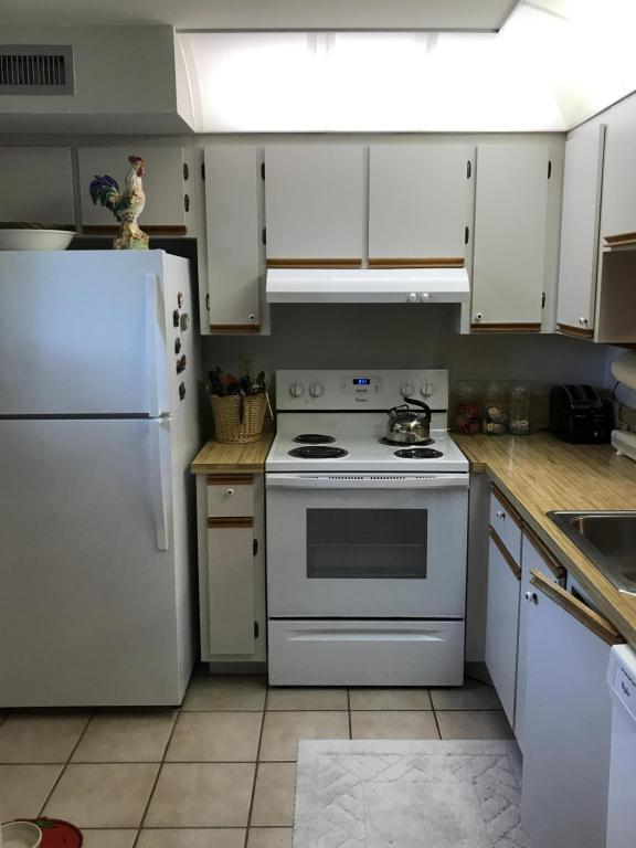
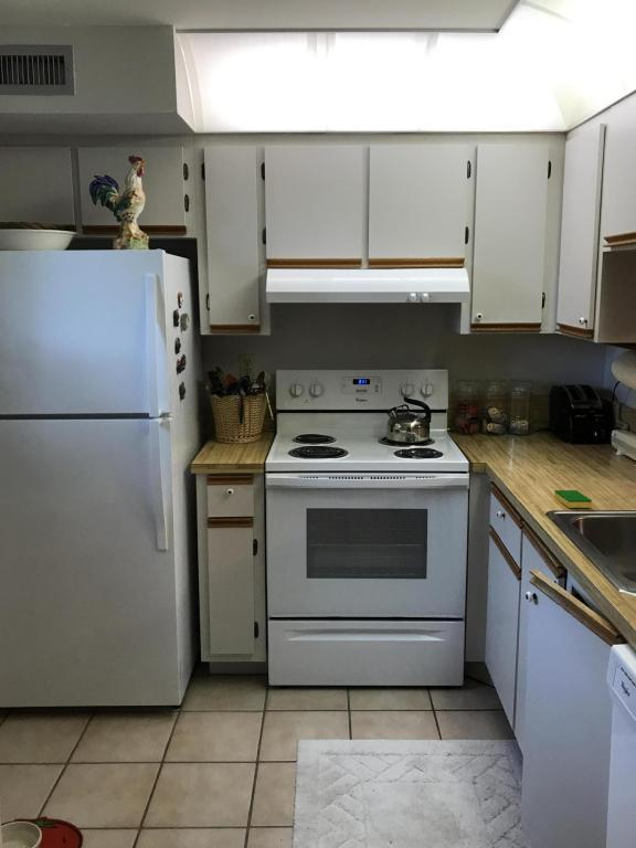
+ dish sponge [553,489,593,509]
